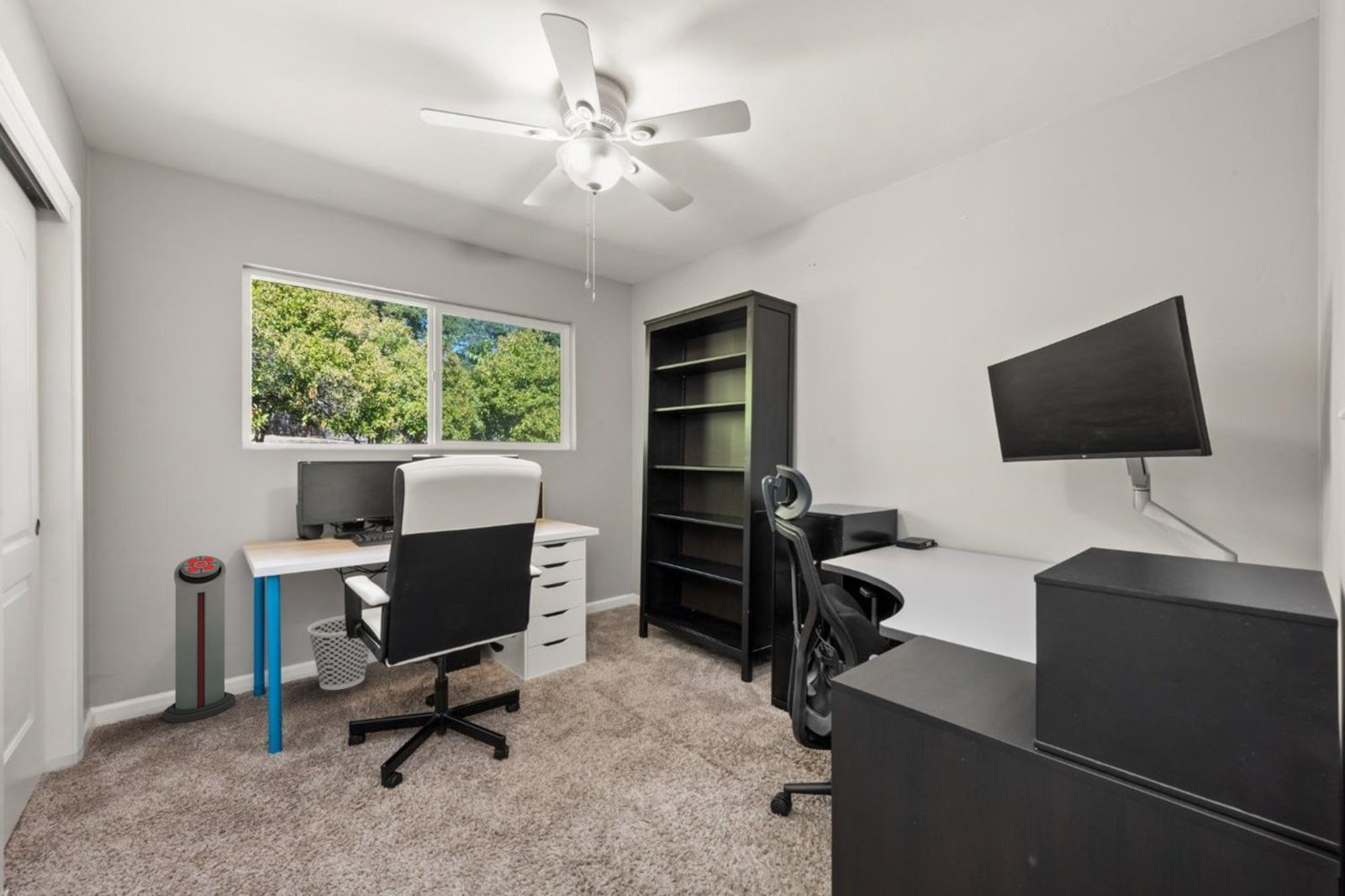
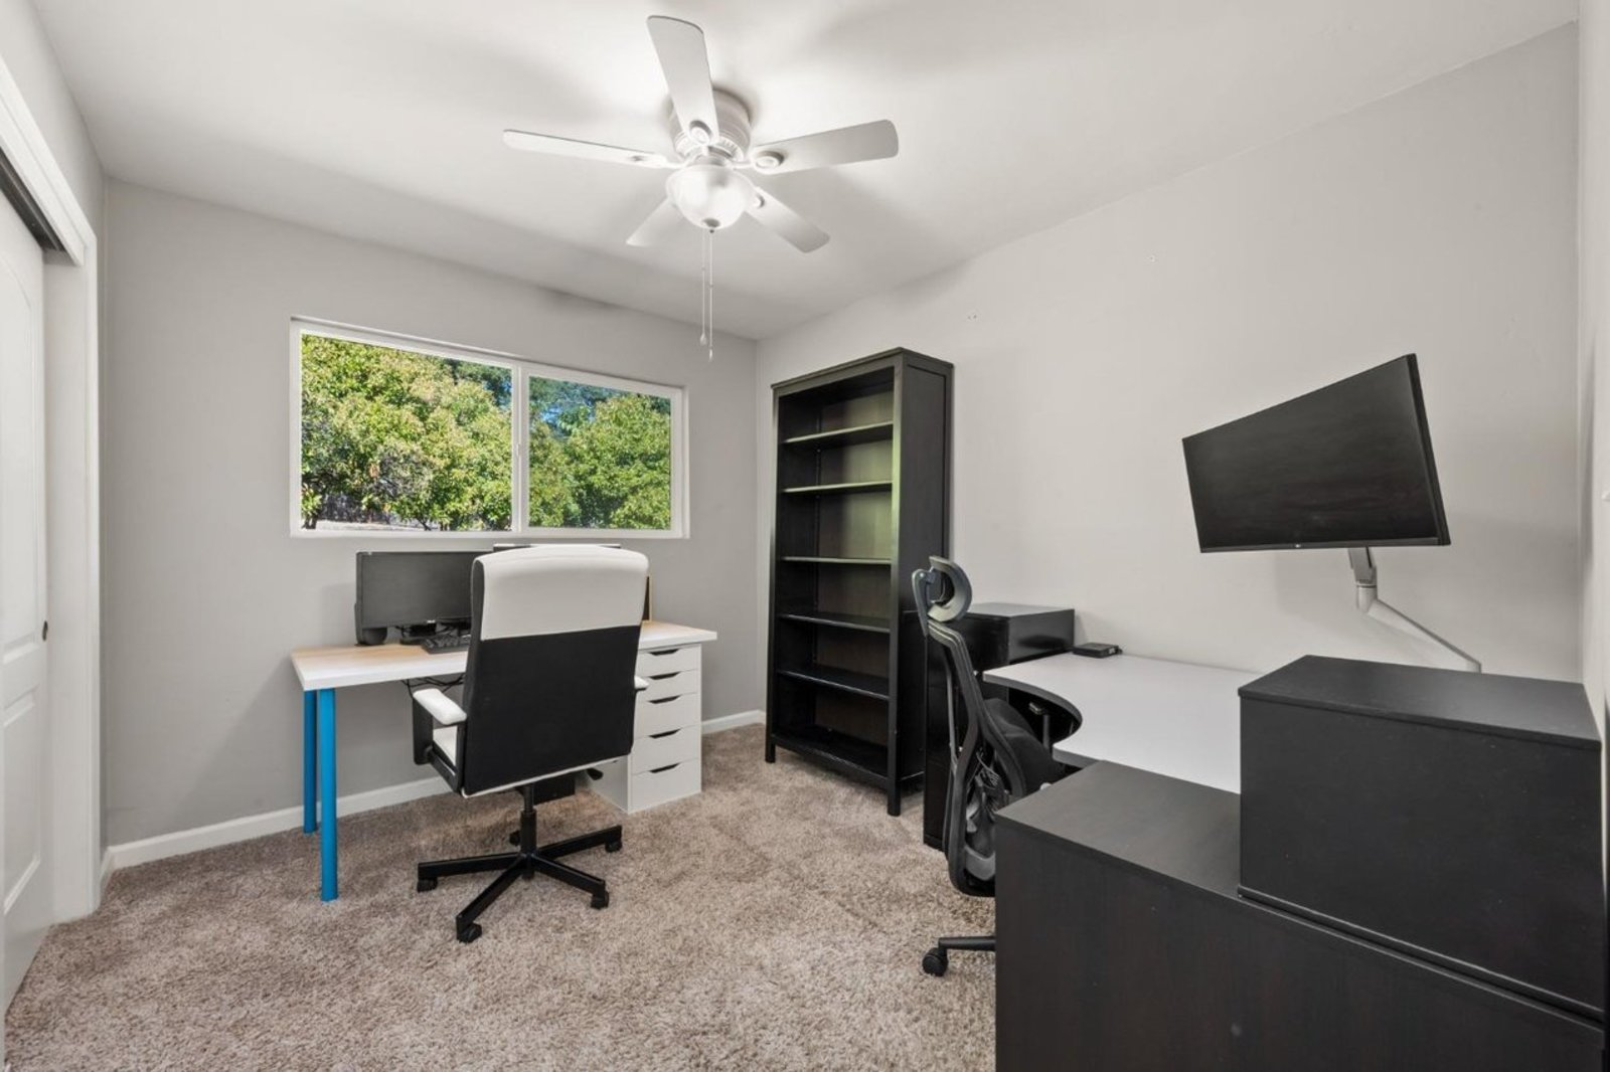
- air purifier [162,555,236,724]
- wastebasket [307,614,370,691]
